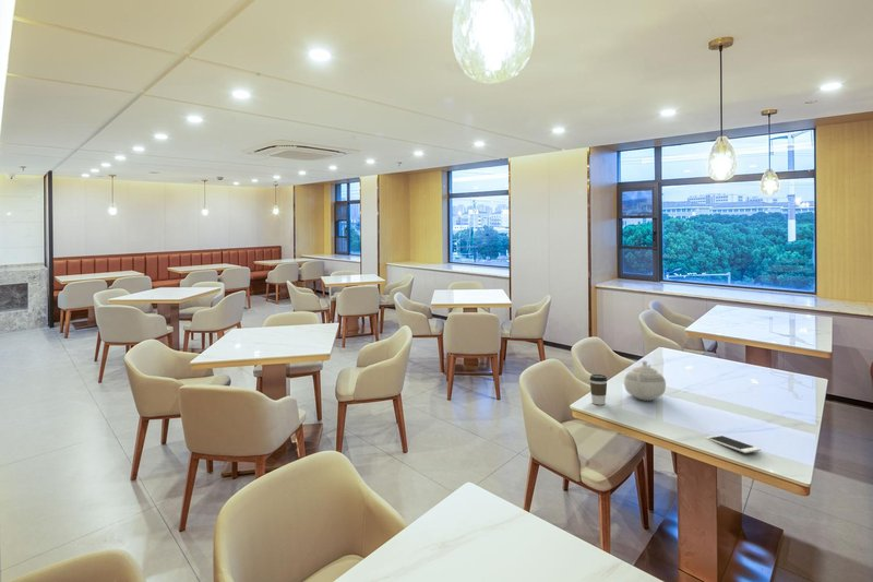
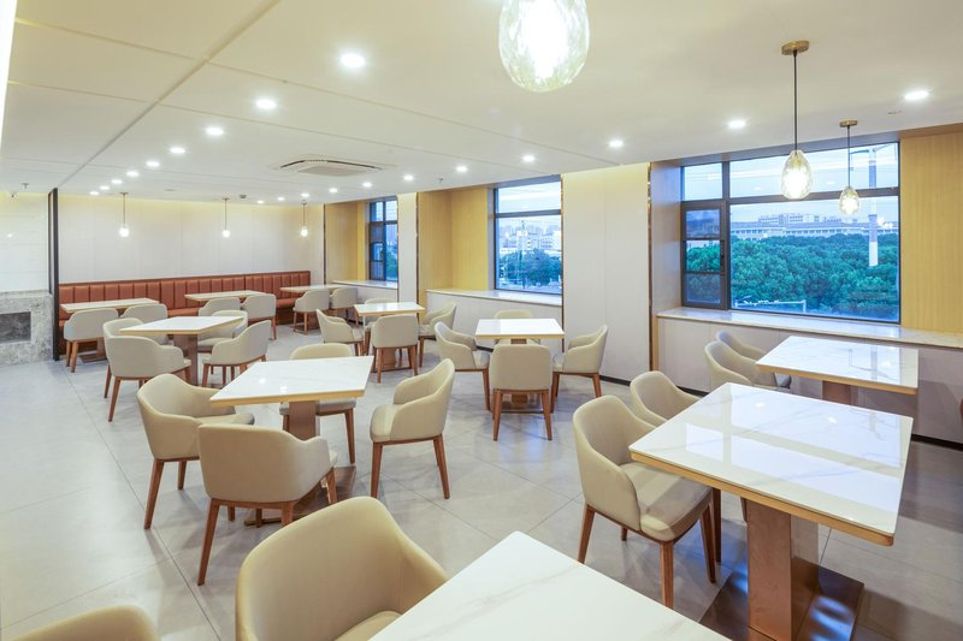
- teapot [623,359,667,402]
- coffee cup [589,373,608,406]
- cell phone [704,435,762,454]
